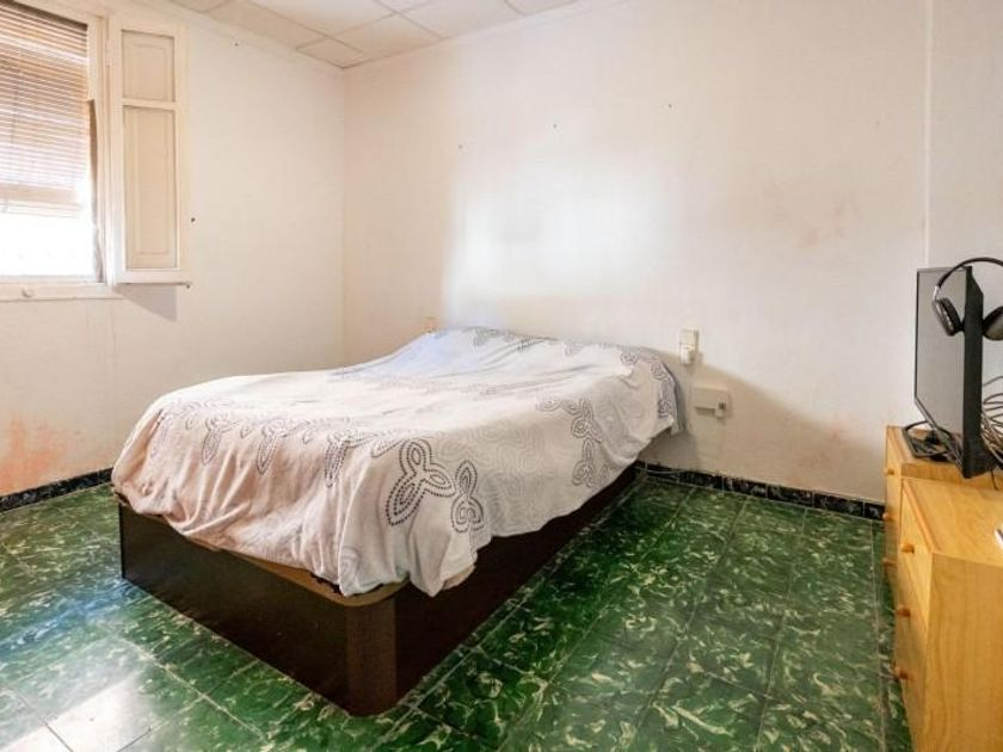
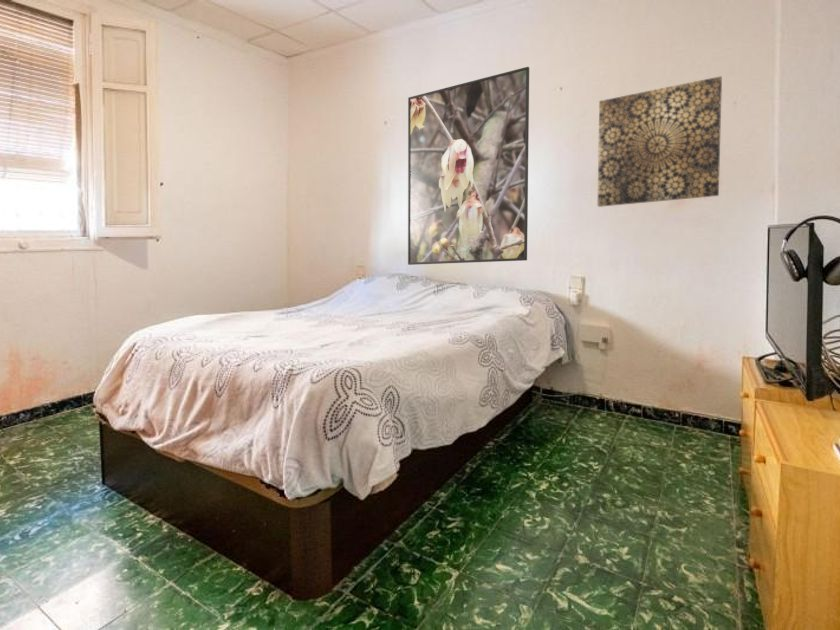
+ wall art [597,75,723,208]
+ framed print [407,66,530,266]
